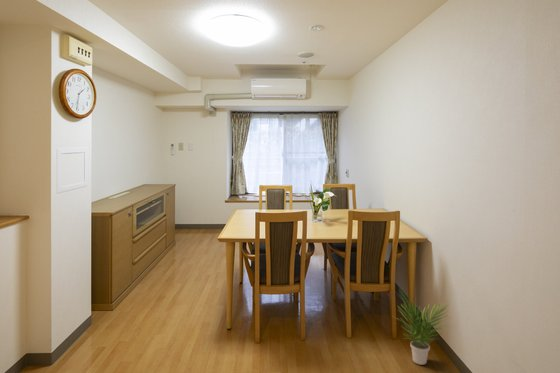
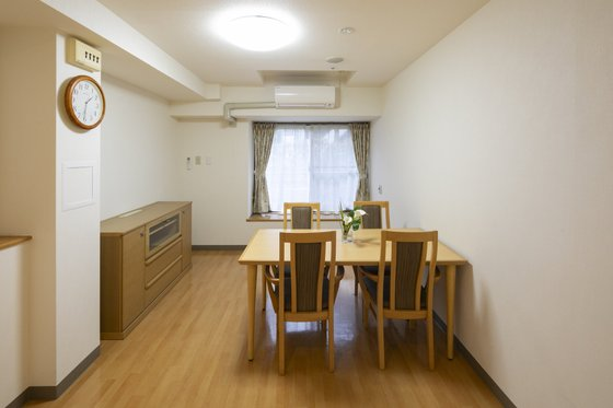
- potted plant [393,287,450,366]
